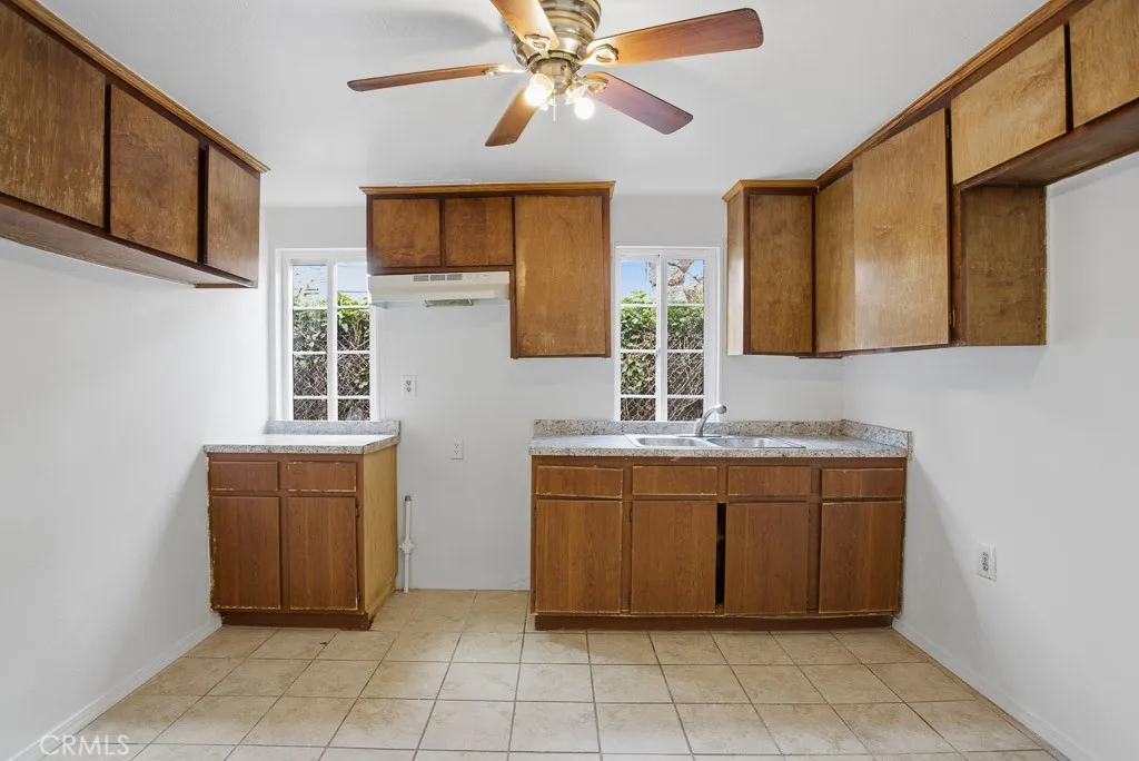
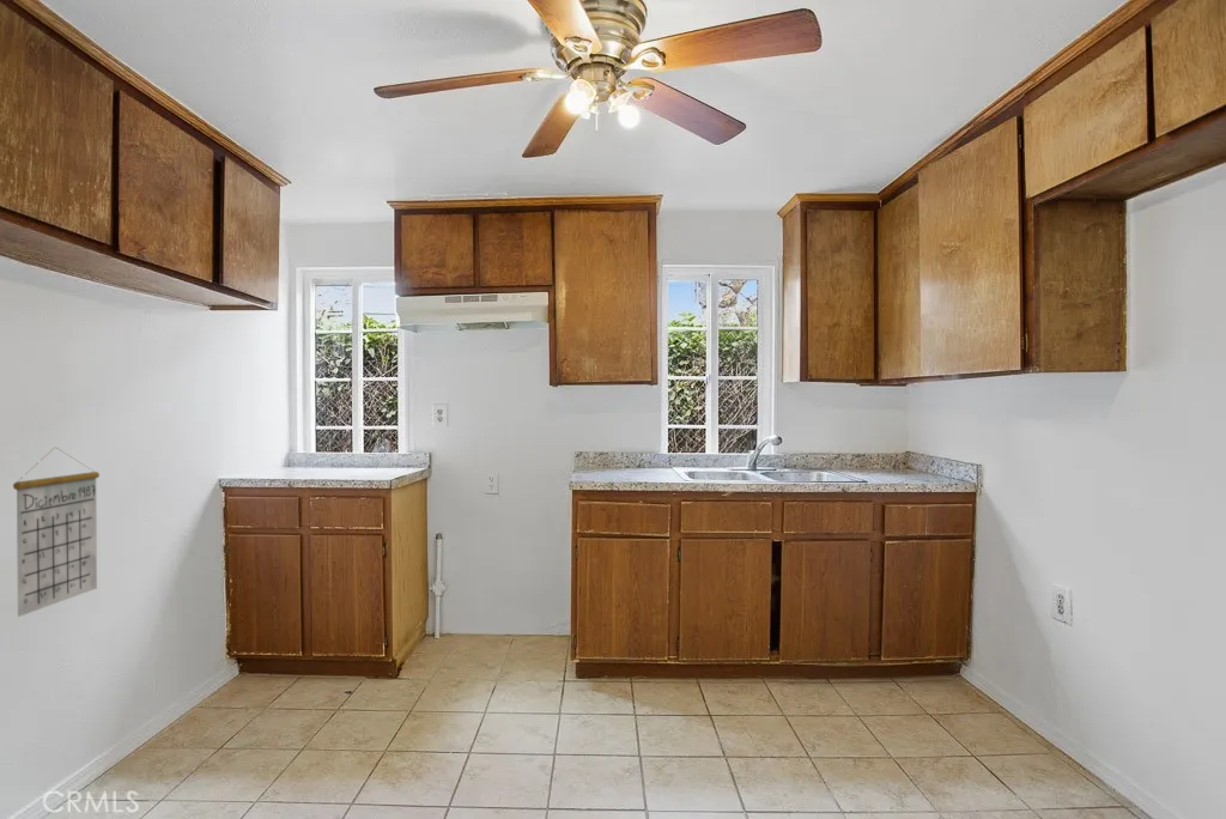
+ calendar [12,445,101,618]
